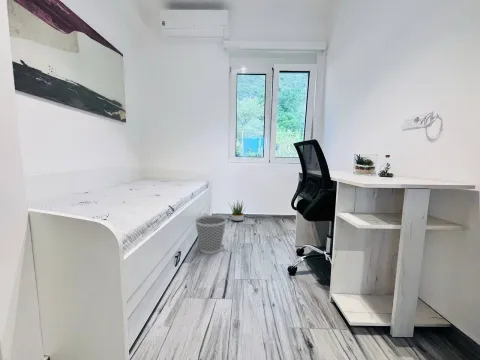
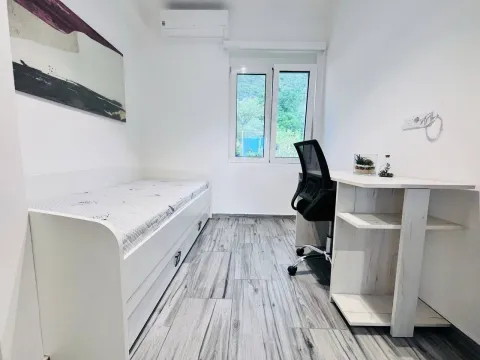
- potted plant [227,200,247,222]
- wastebasket [194,214,228,255]
